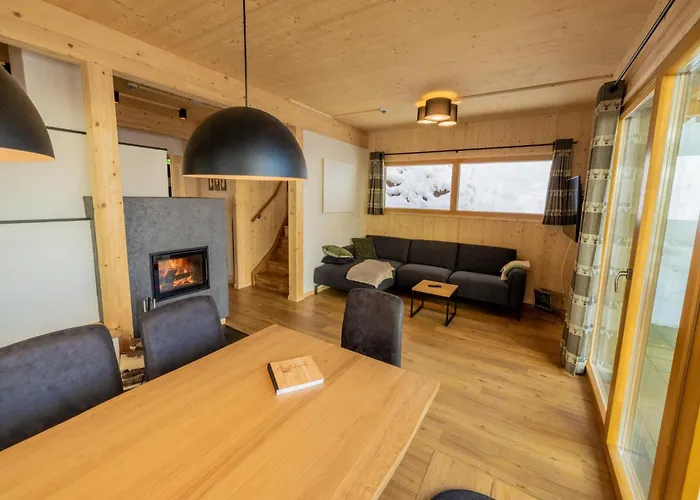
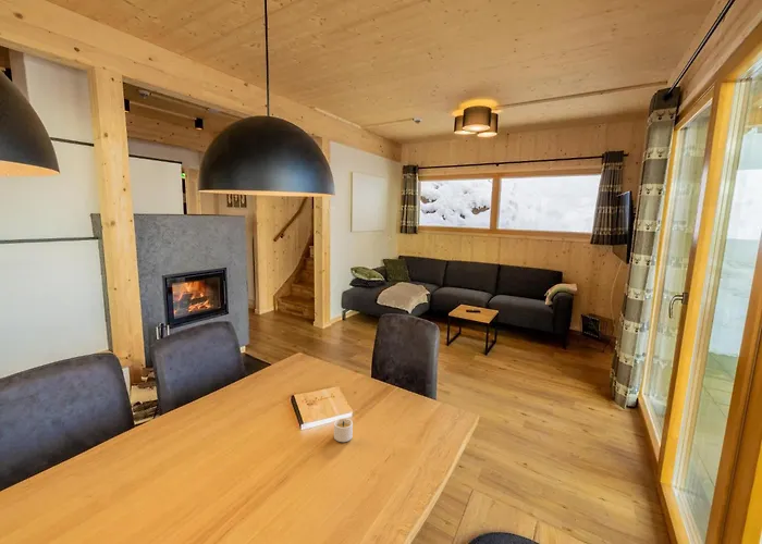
+ candle [333,417,354,443]
